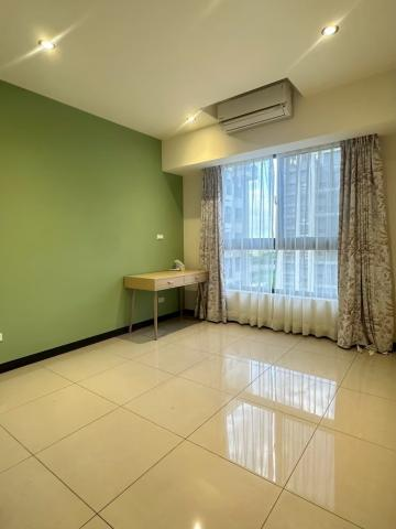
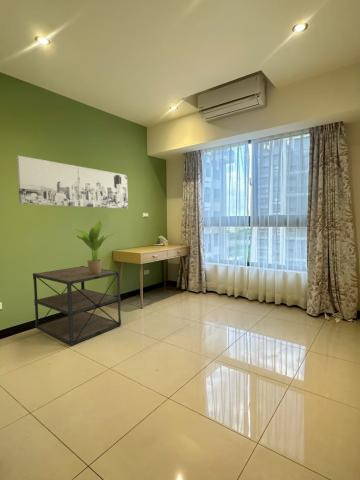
+ shelving unit [32,265,122,347]
+ wall art [16,155,129,210]
+ potted plant [75,220,116,275]
